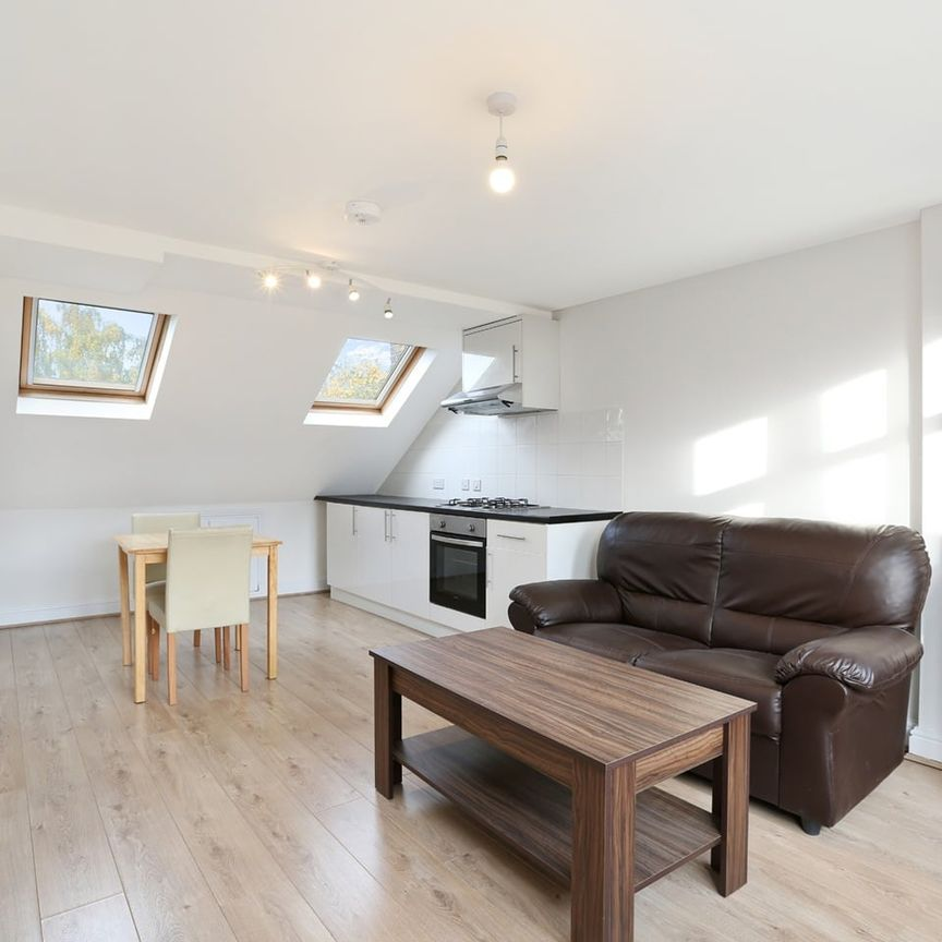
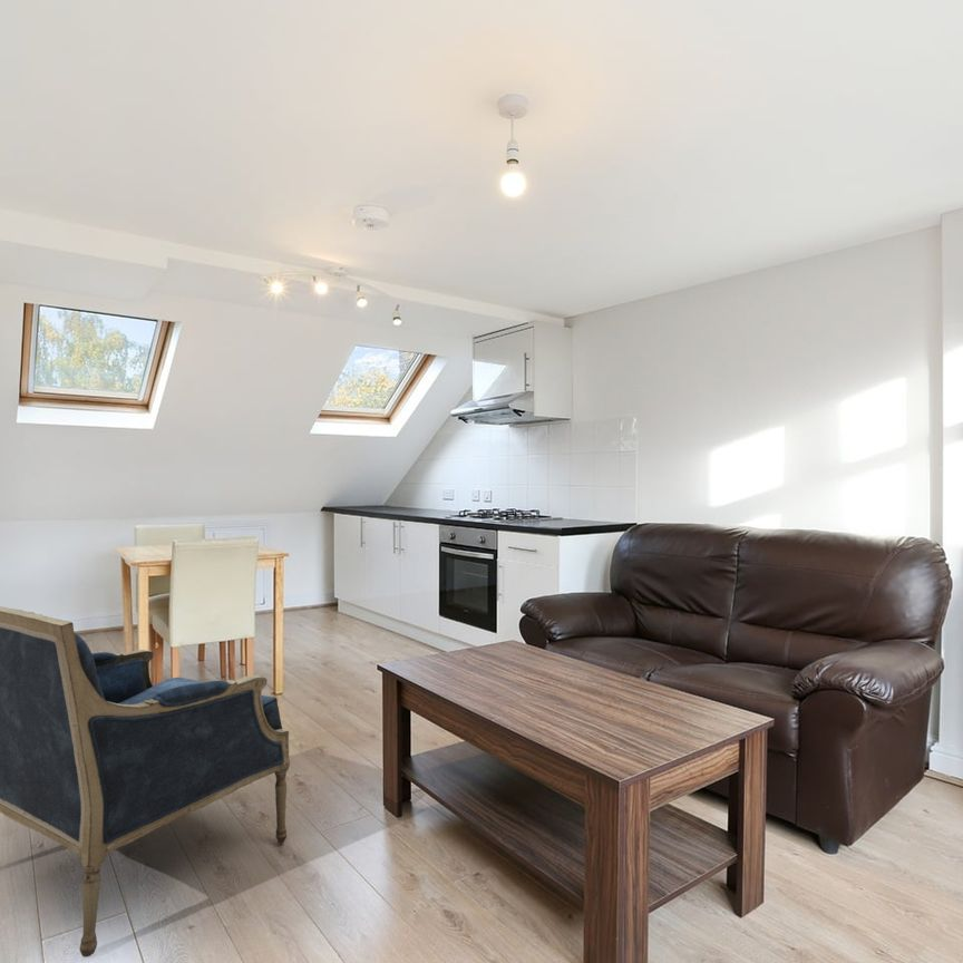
+ armchair [0,605,291,959]
